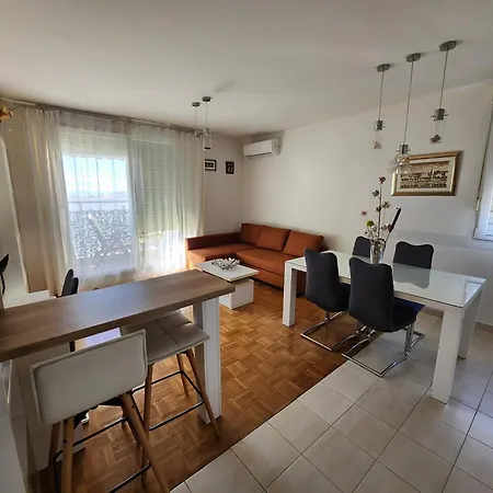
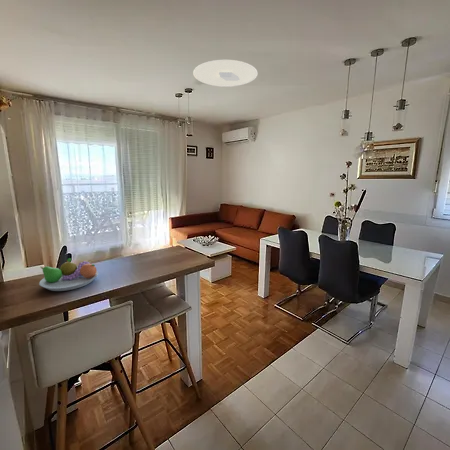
+ fruit bowl [38,257,99,292]
+ ceiling light [192,59,259,88]
